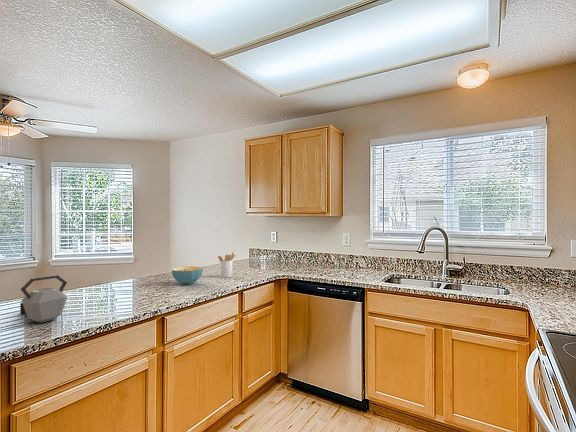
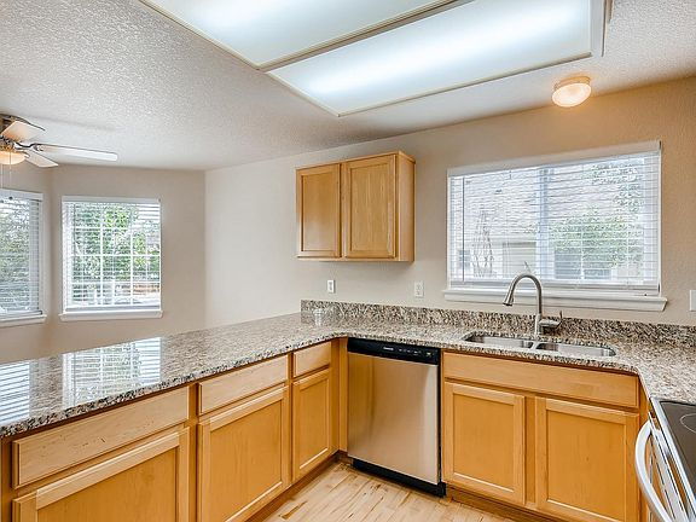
- kettle [19,274,68,323]
- utensil holder [217,251,236,279]
- cereal bowl [171,265,204,285]
